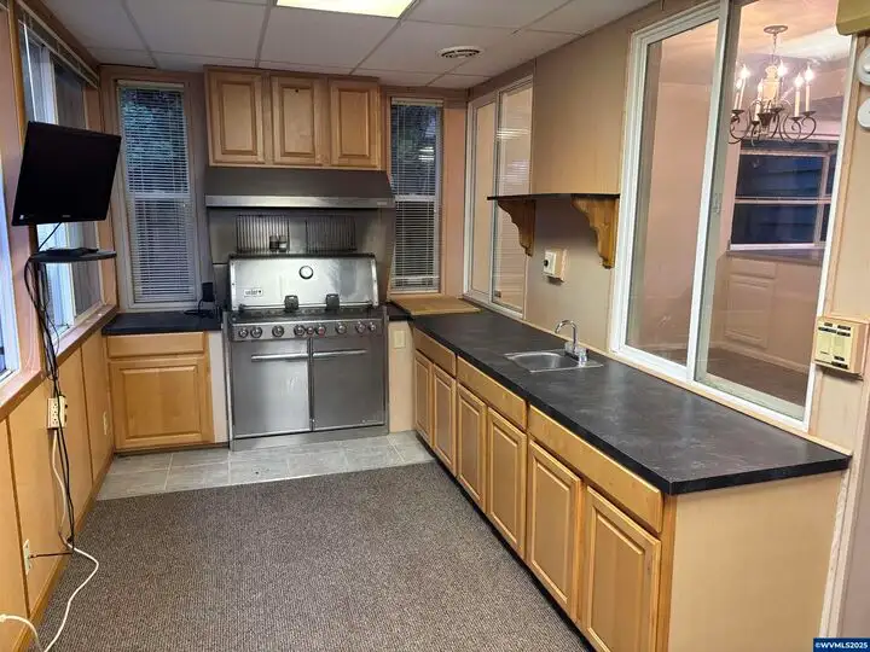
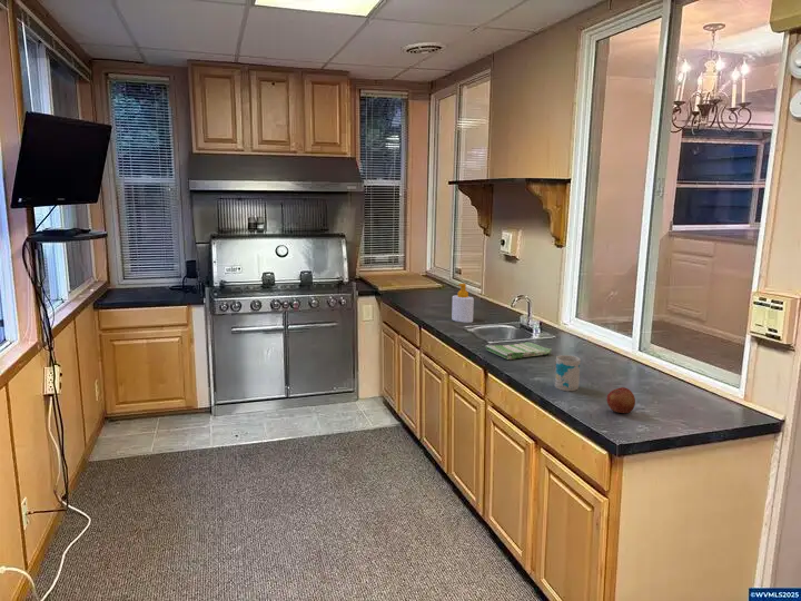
+ apple [605,386,636,414]
+ soap bottle [451,283,475,324]
+ dish towel [484,341,553,361]
+ mug [553,354,582,392]
